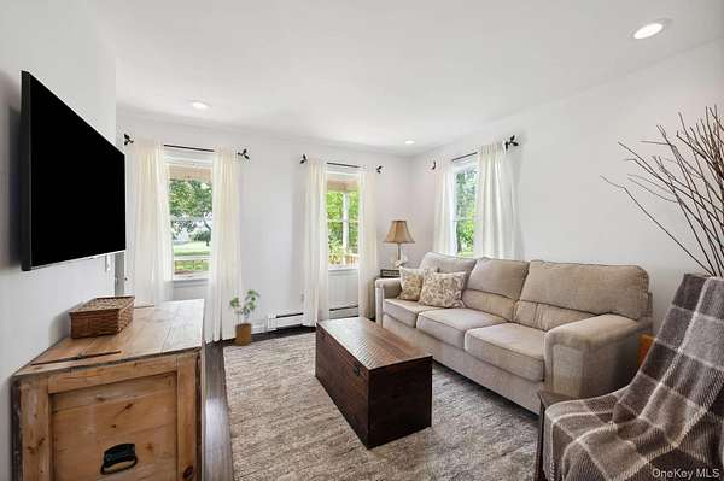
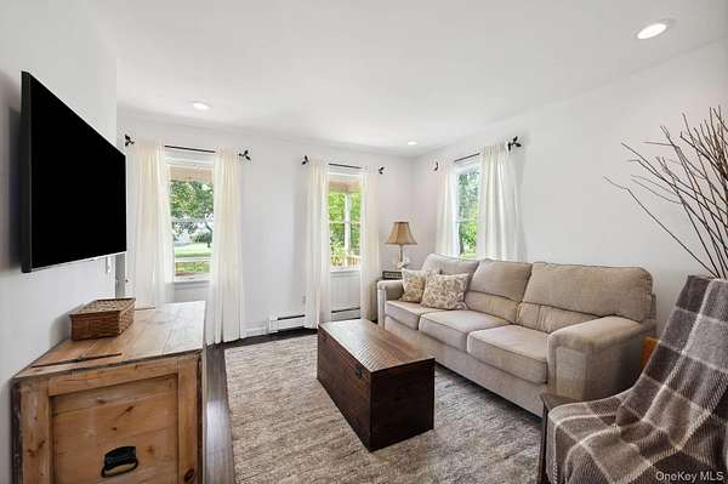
- house plant [228,289,261,347]
